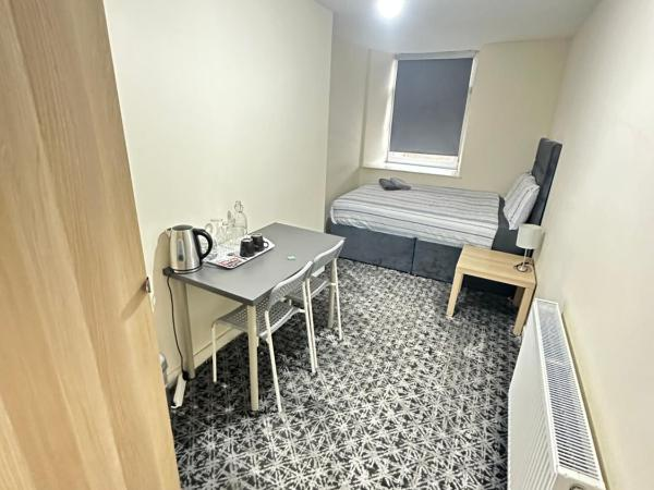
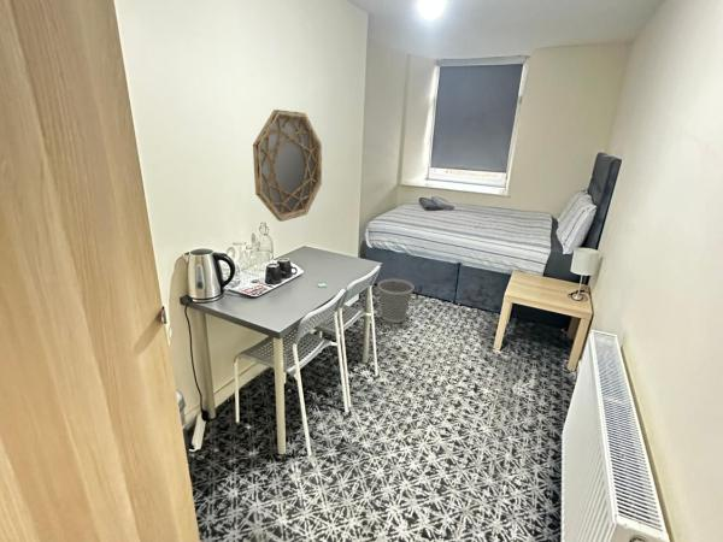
+ wastebasket [377,278,415,324]
+ home mirror [252,108,323,223]
